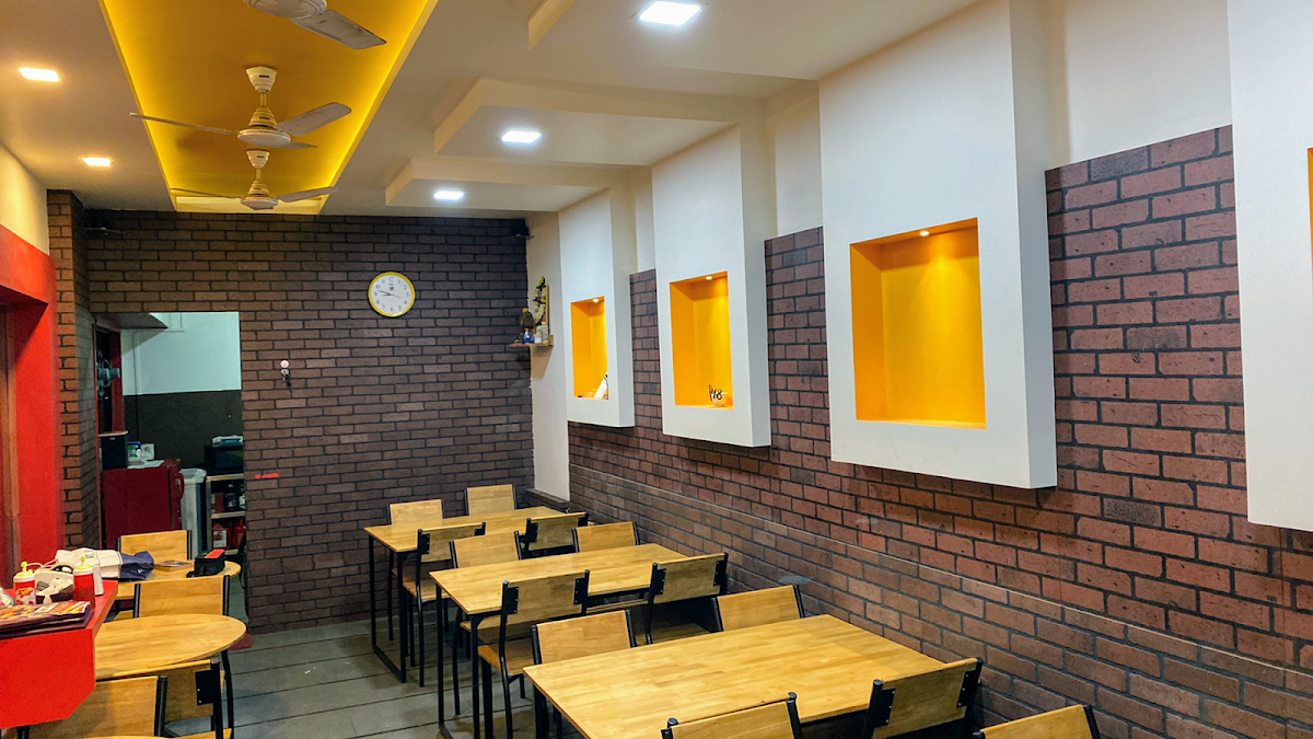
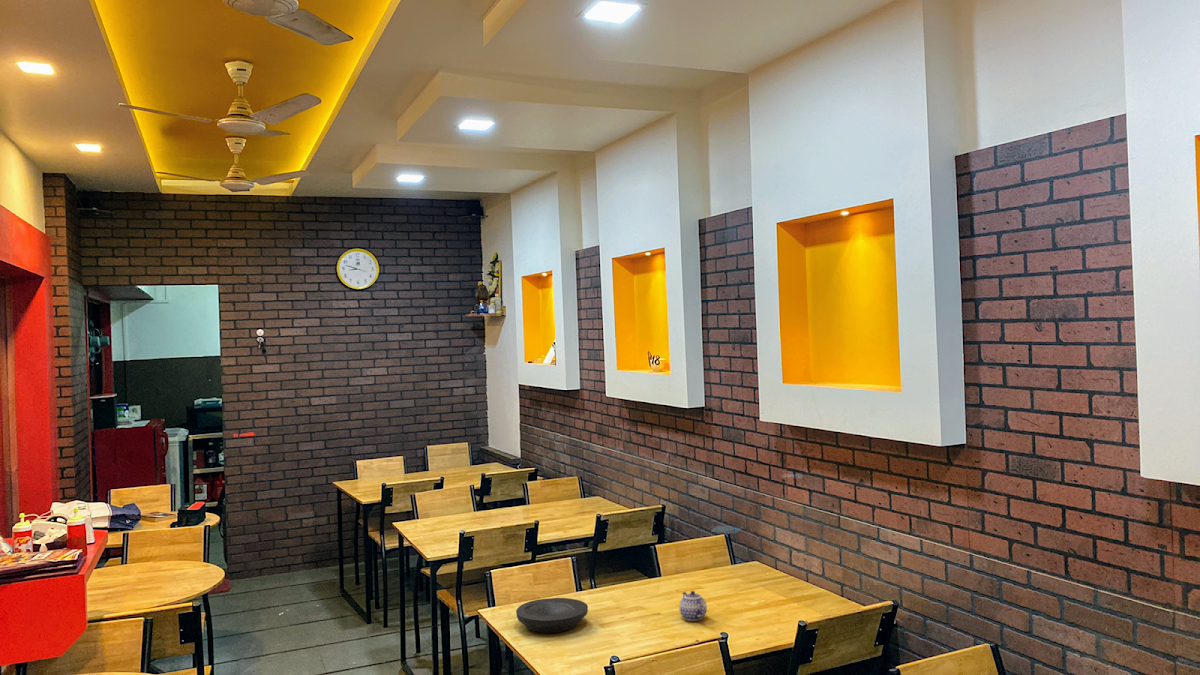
+ teapot [678,590,708,622]
+ plate [515,597,589,634]
